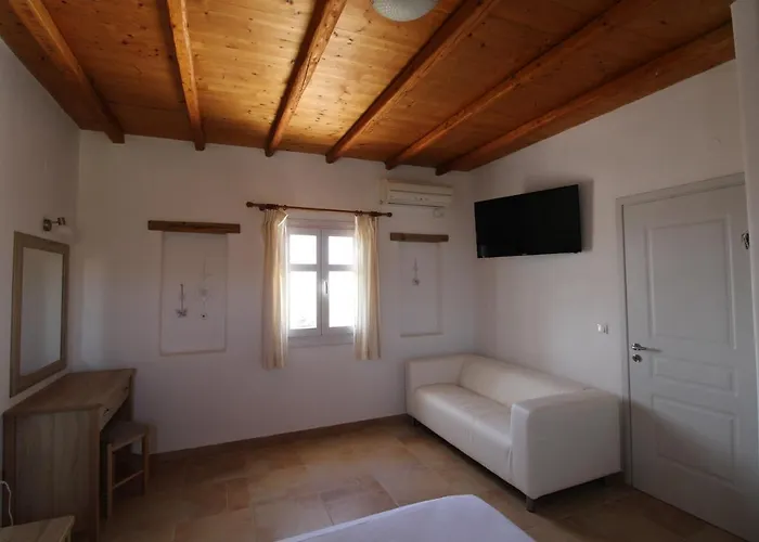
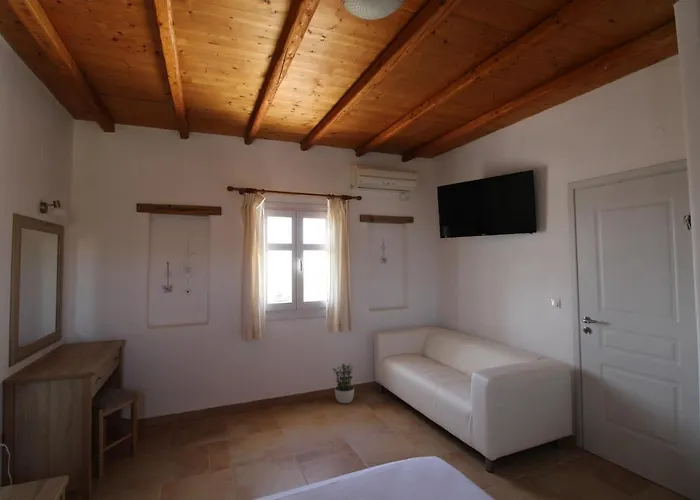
+ potted plant [331,362,355,404]
